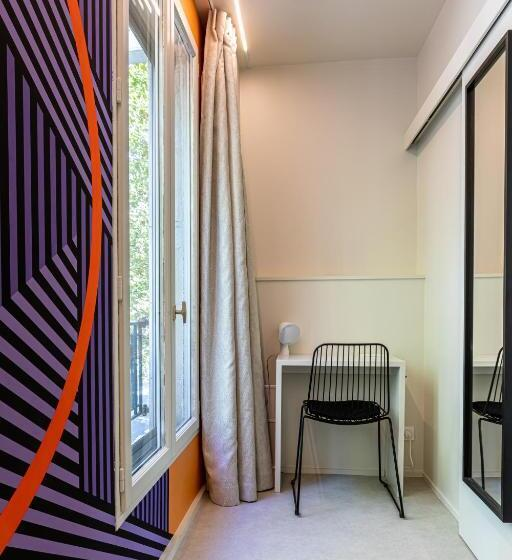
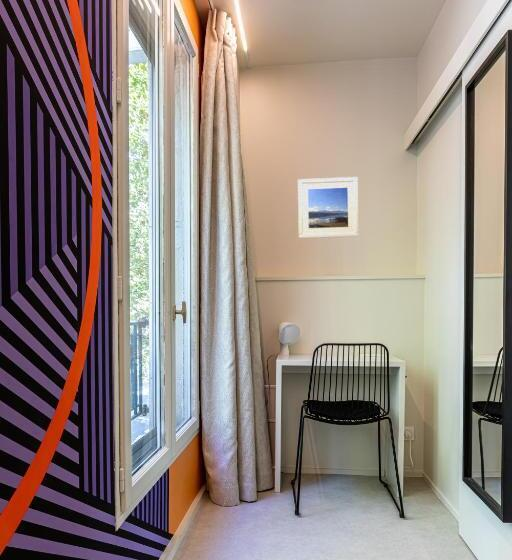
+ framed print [297,176,360,239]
